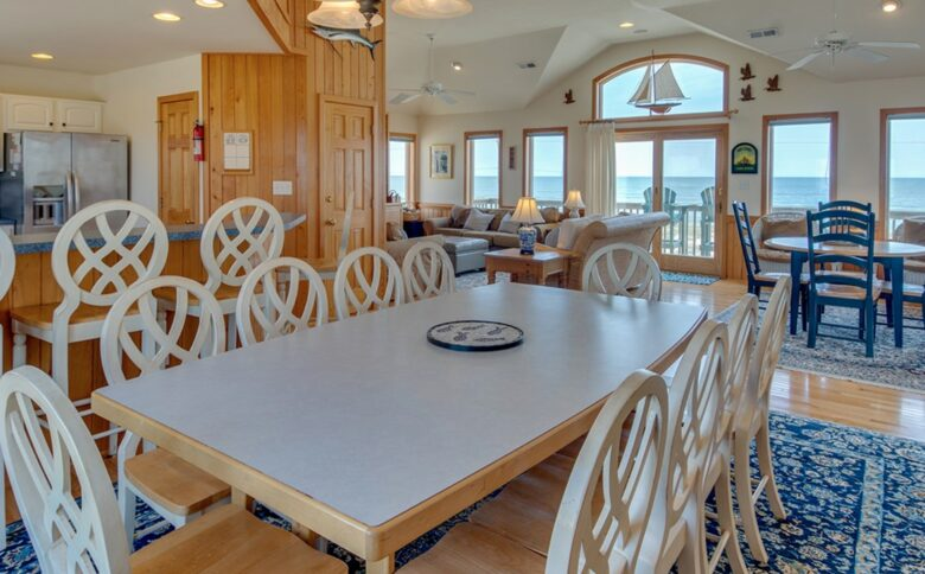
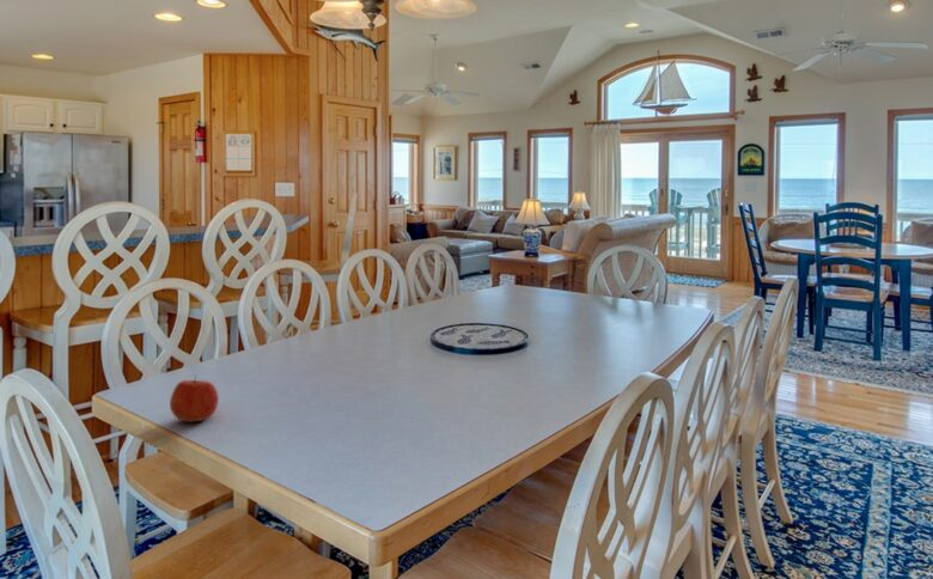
+ apple [169,373,220,423]
